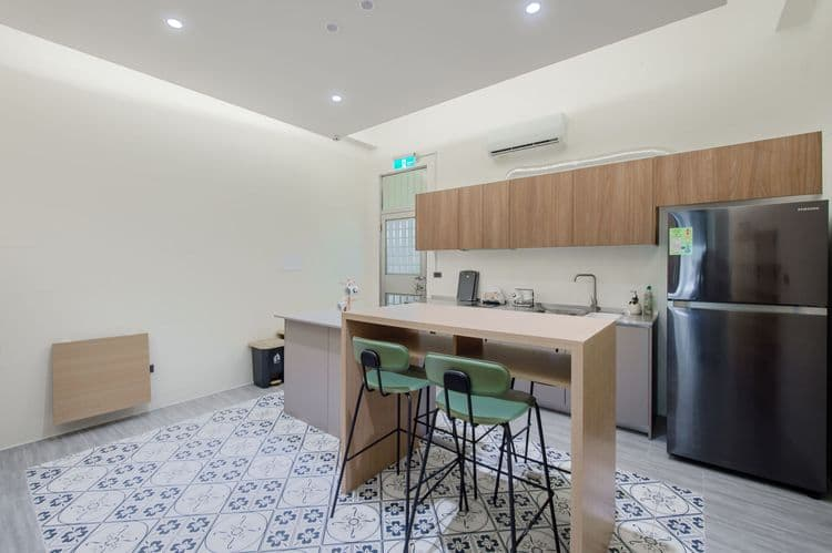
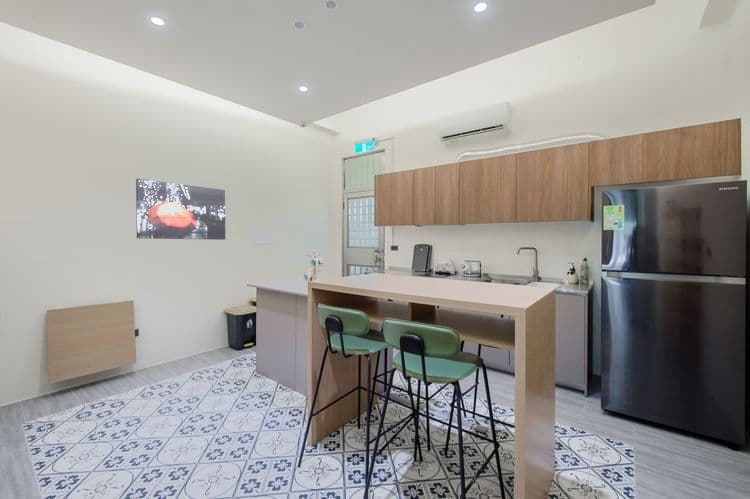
+ wall art [135,177,226,241]
